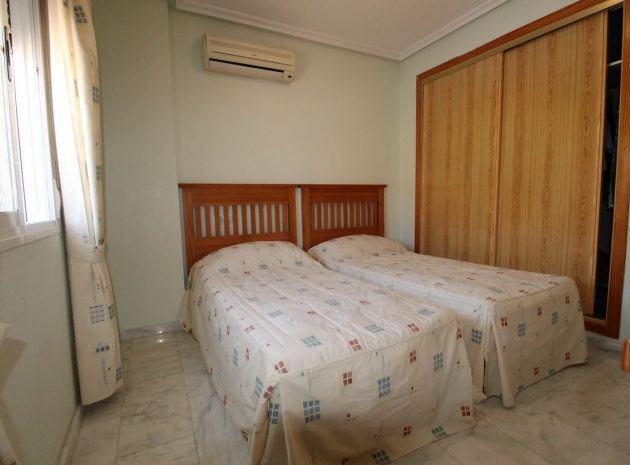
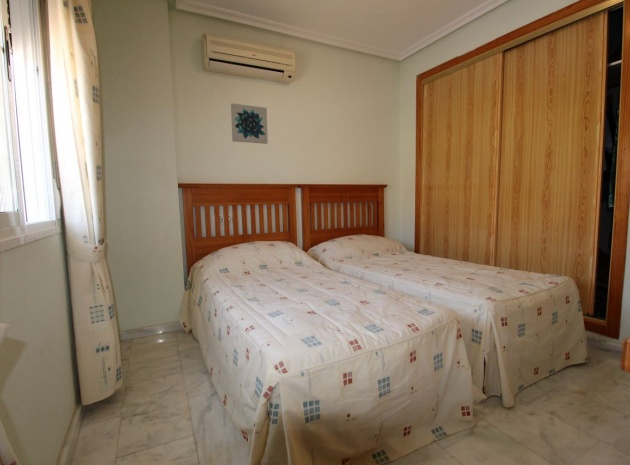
+ wall art [230,102,269,145]
